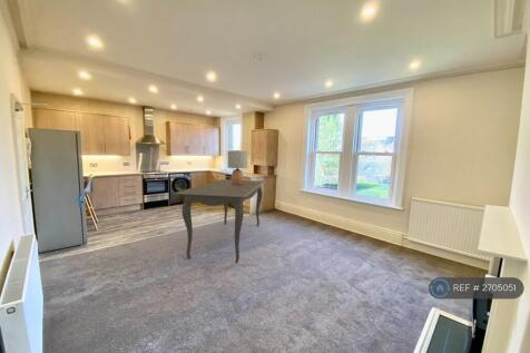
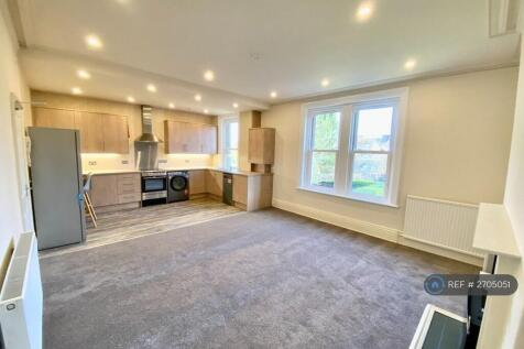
- lamp [227,149,248,185]
- dining table [175,178,266,264]
